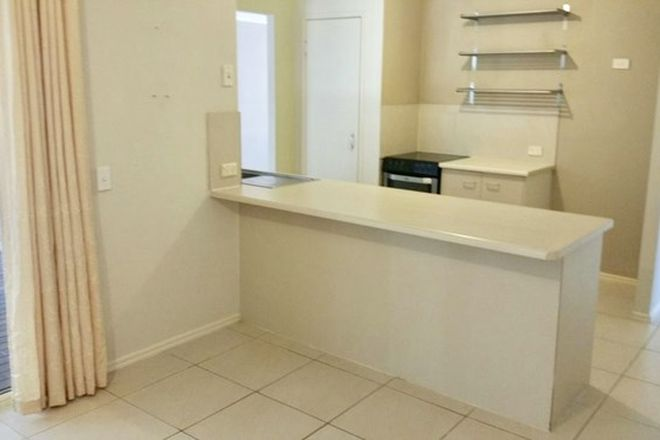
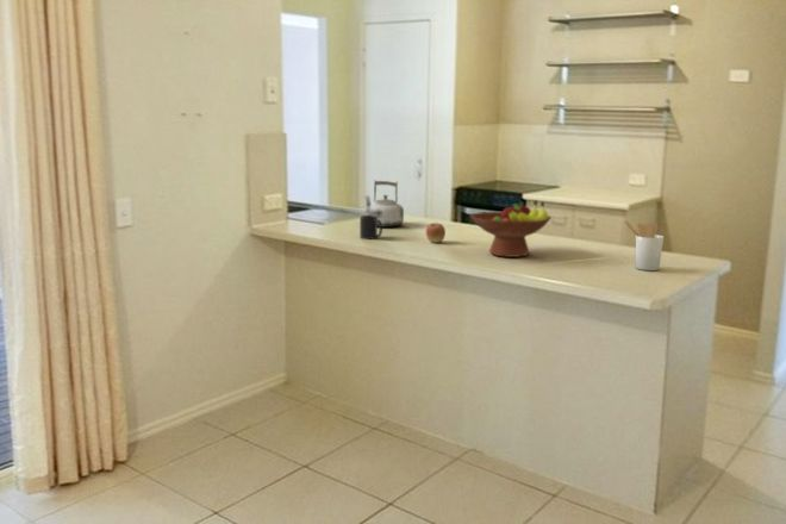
+ kettle [363,179,405,229]
+ apple [425,222,447,244]
+ mug [358,214,383,241]
+ utensil holder [623,219,665,272]
+ fruit bowl [469,199,553,258]
